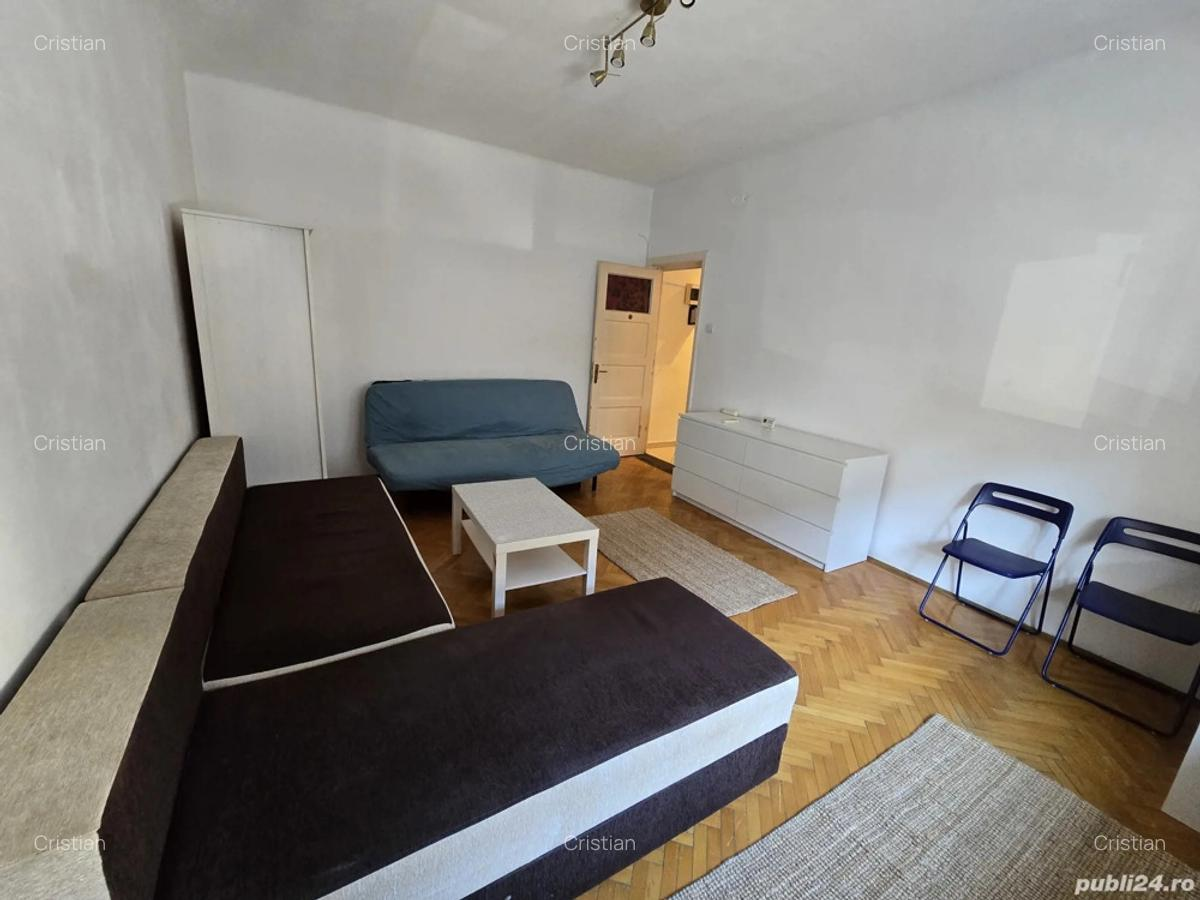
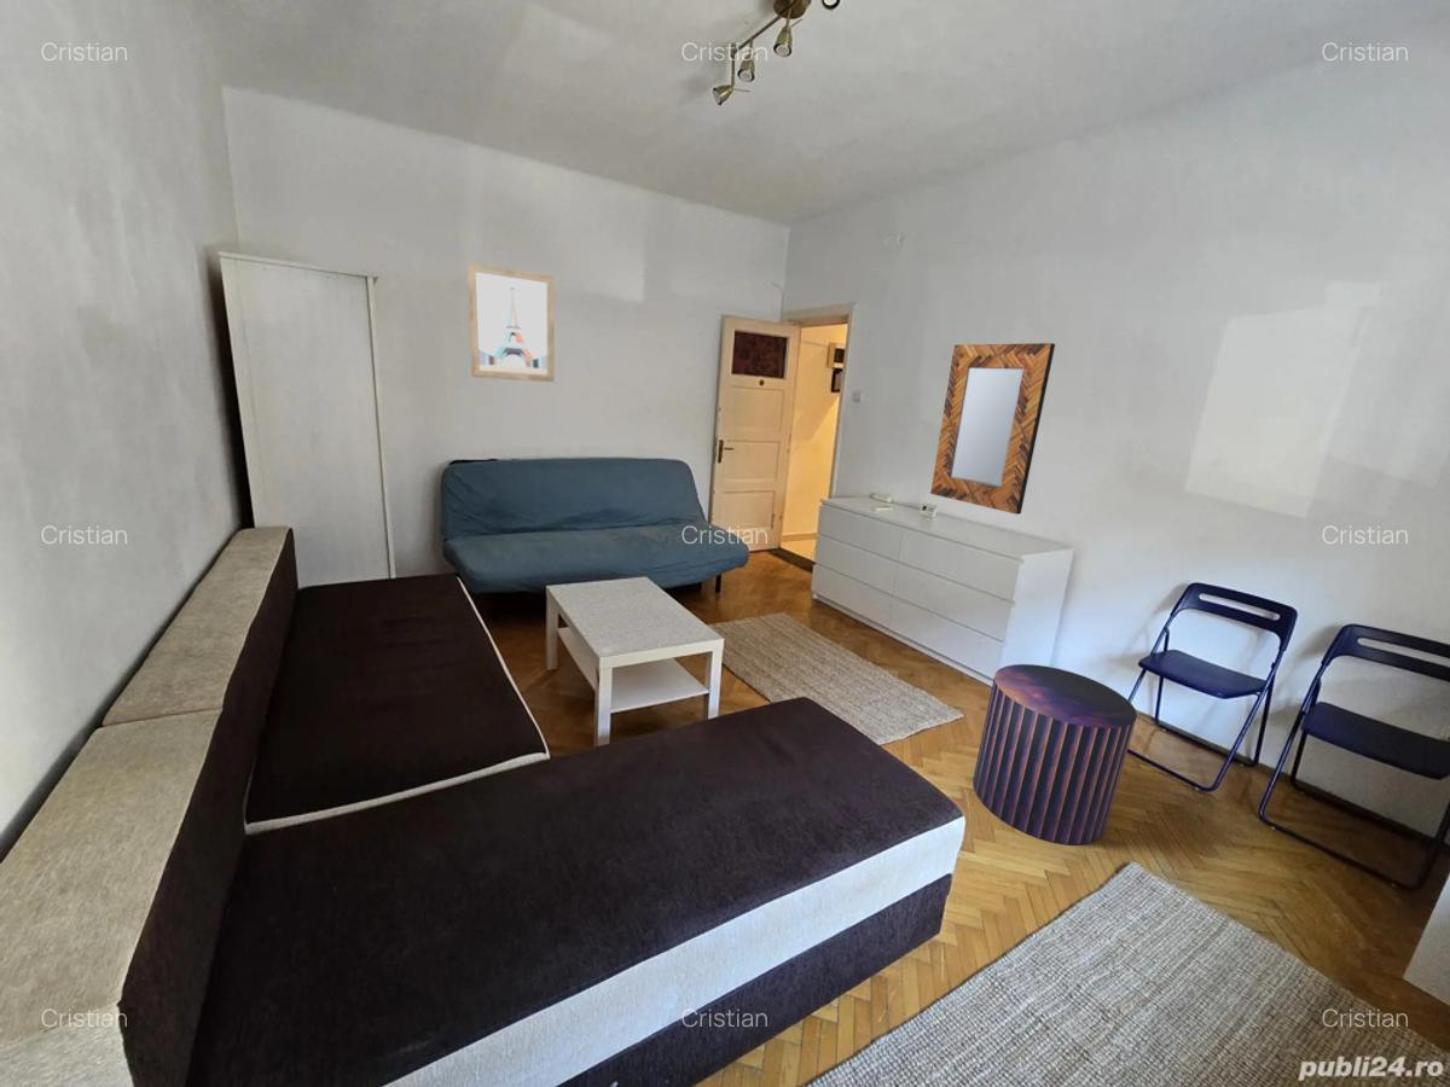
+ pouf [971,663,1138,845]
+ home mirror [929,342,1056,516]
+ wall art [466,262,556,383]
